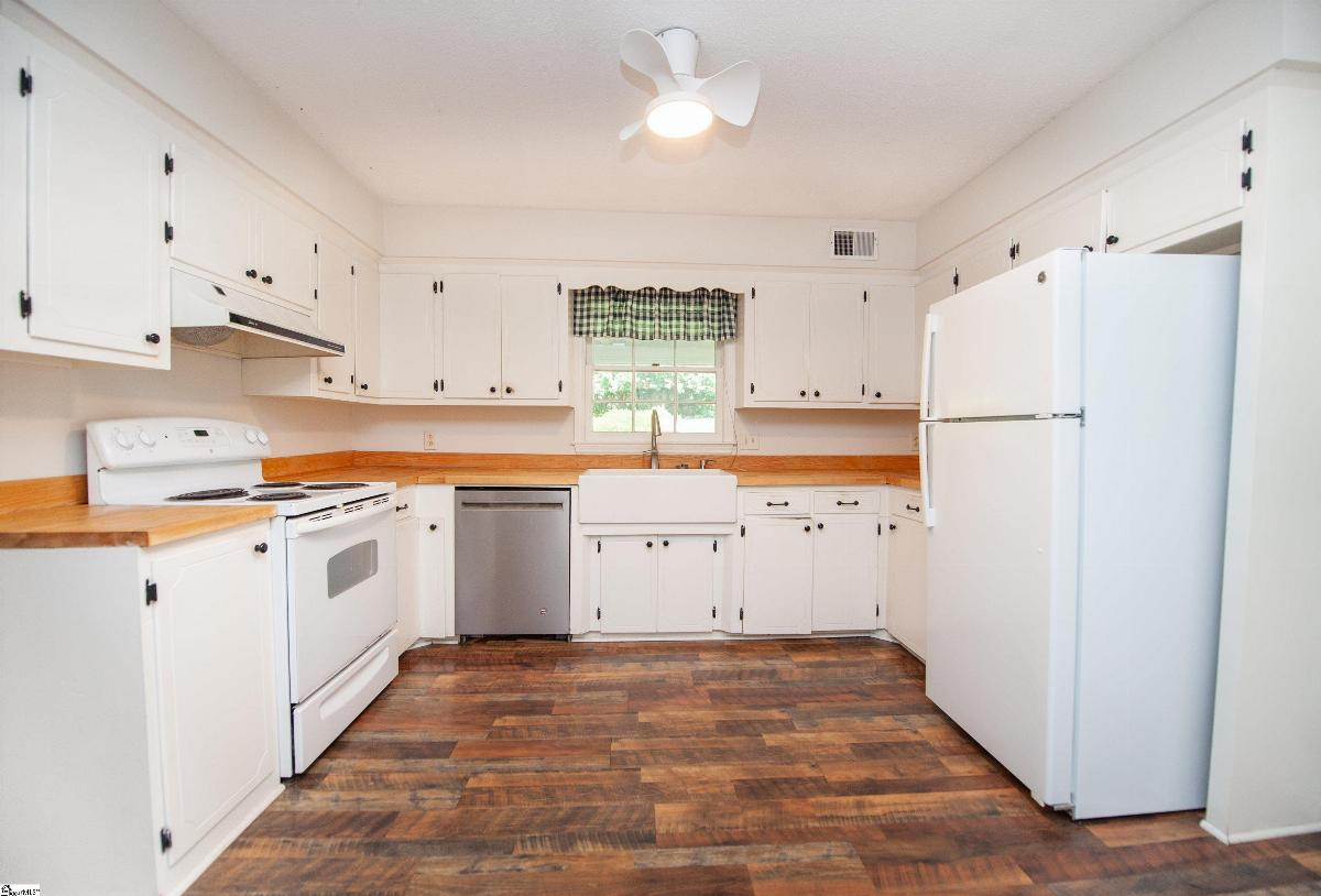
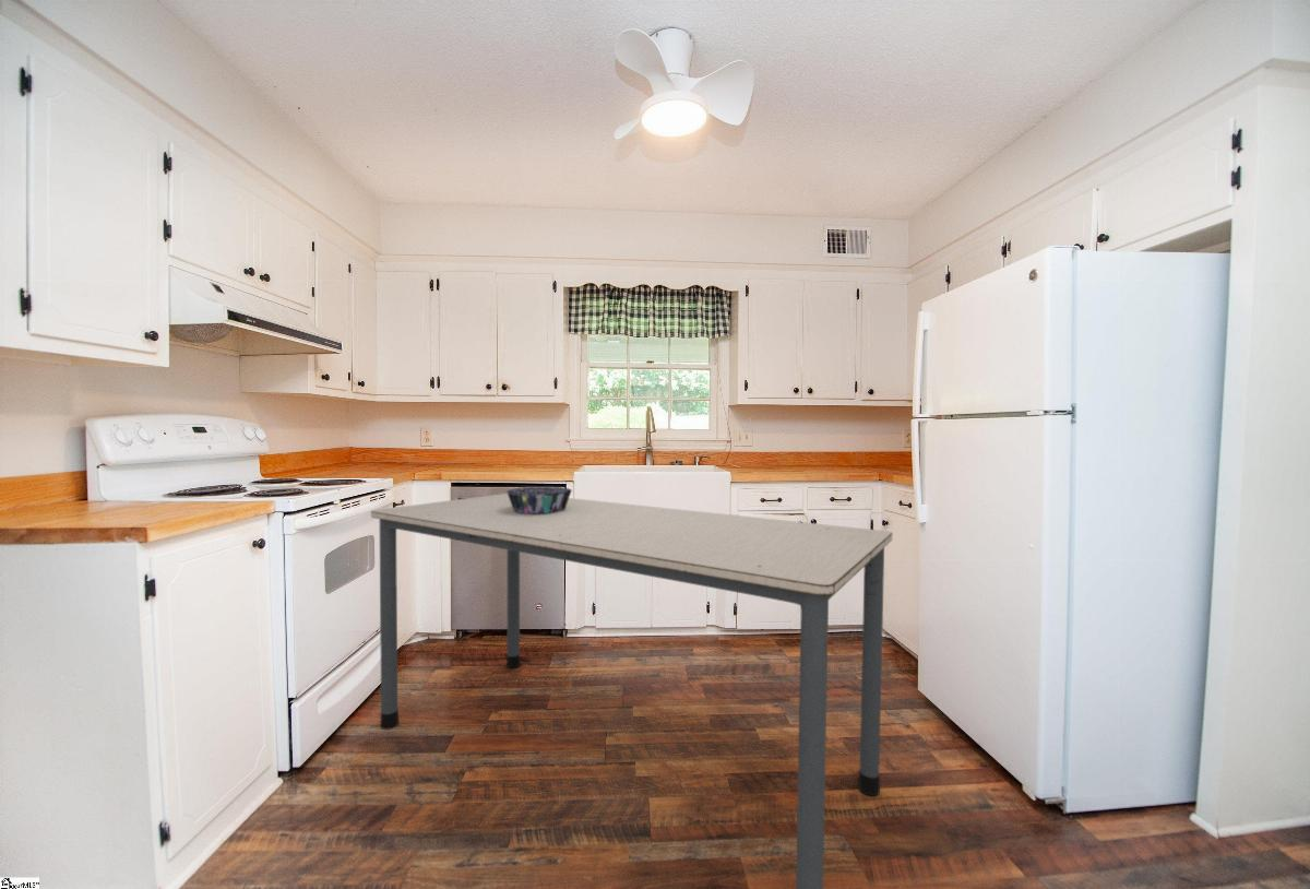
+ dining table [370,493,893,889]
+ decorative bowl [505,485,573,514]
